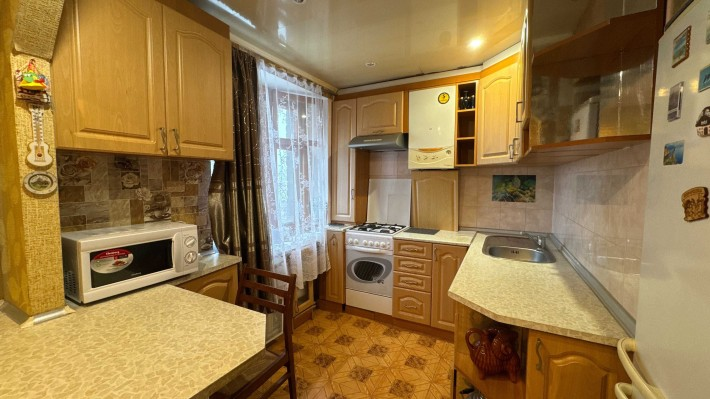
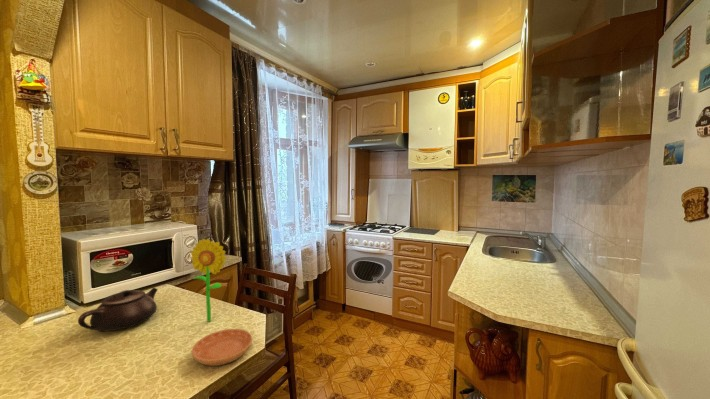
+ saucer [191,328,253,367]
+ flower [189,238,228,323]
+ teapot [77,287,159,333]
